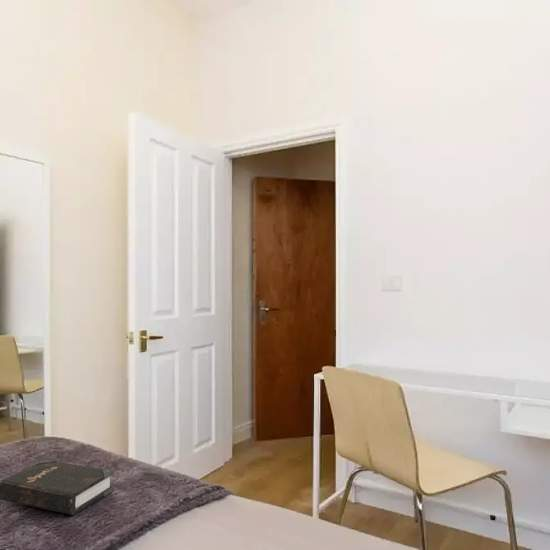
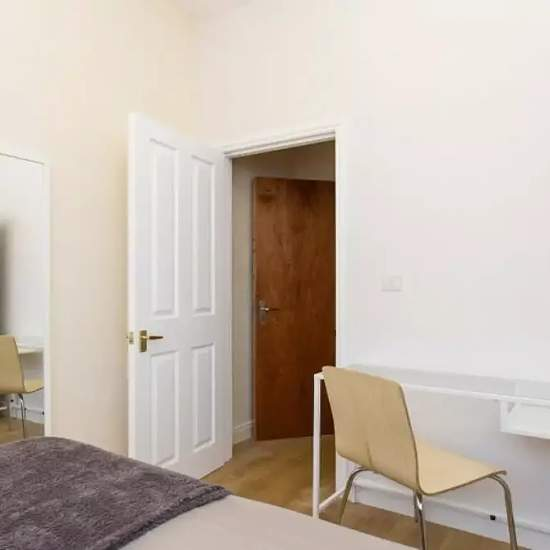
- hardback book [0,458,114,516]
